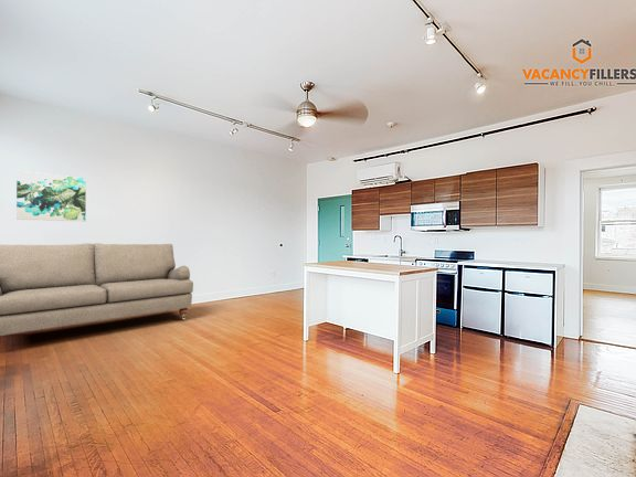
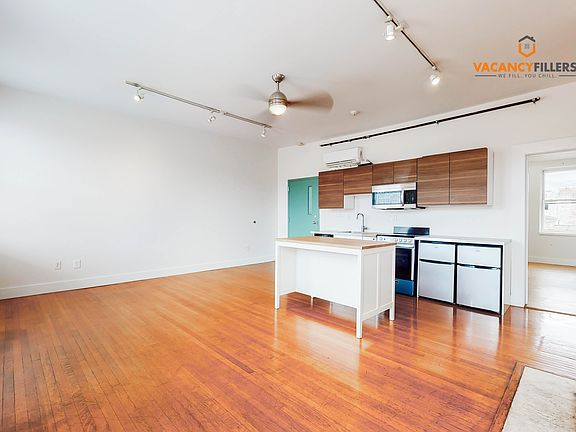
- sofa [0,242,194,342]
- wall art [15,170,87,223]
